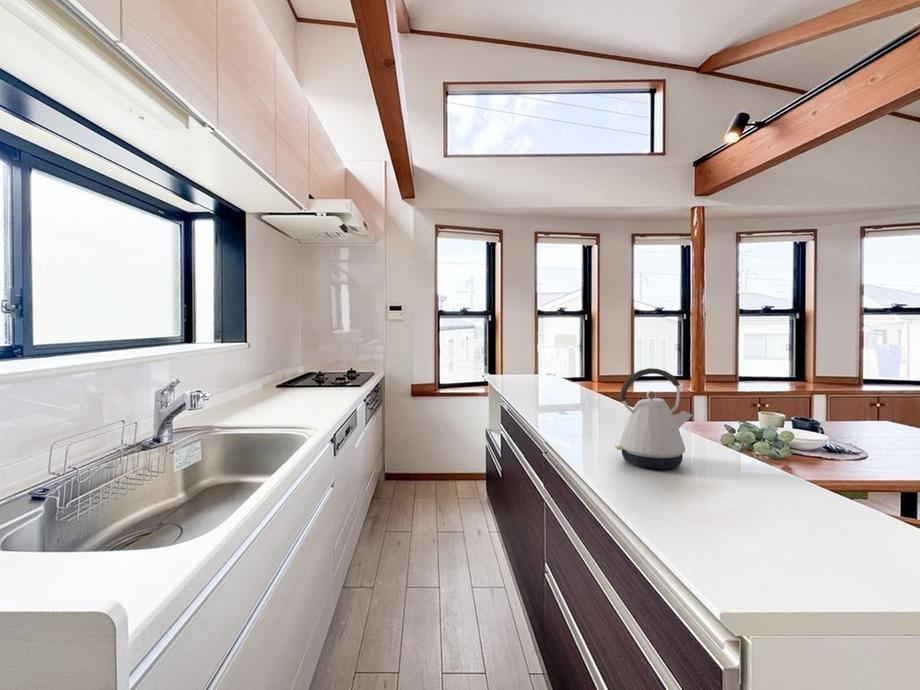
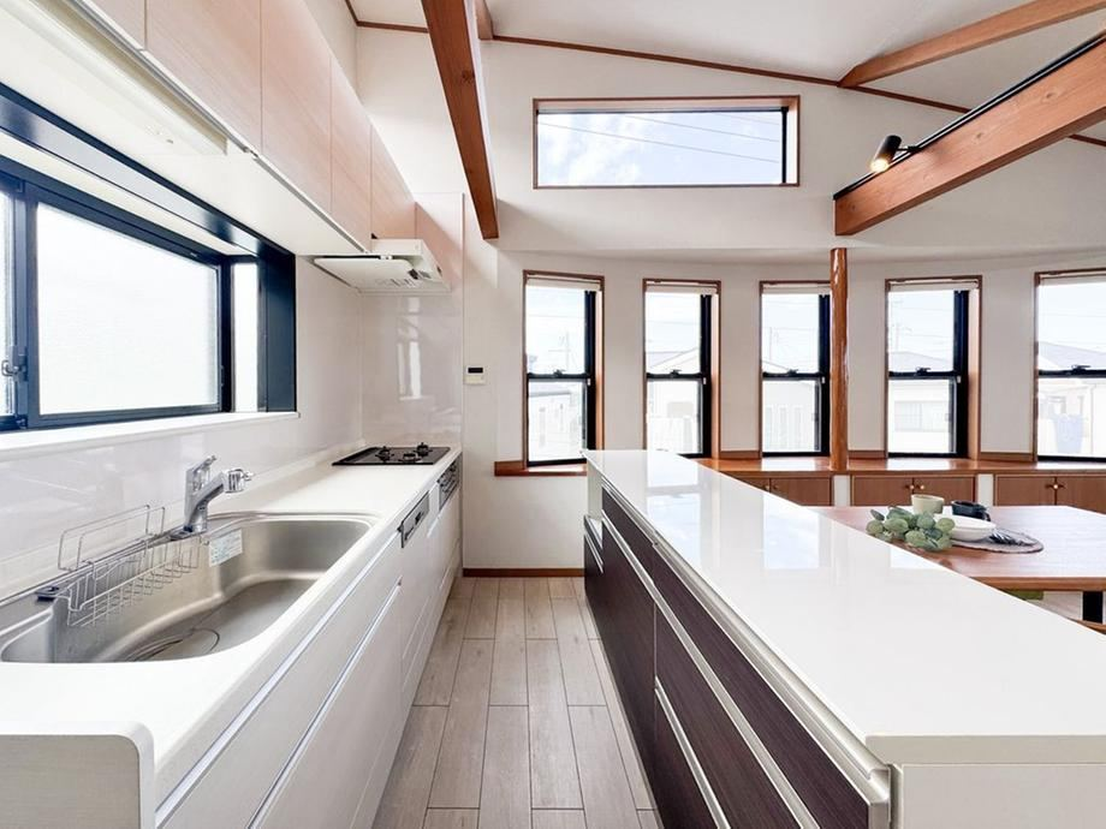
- kettle [614,367,693,470]
